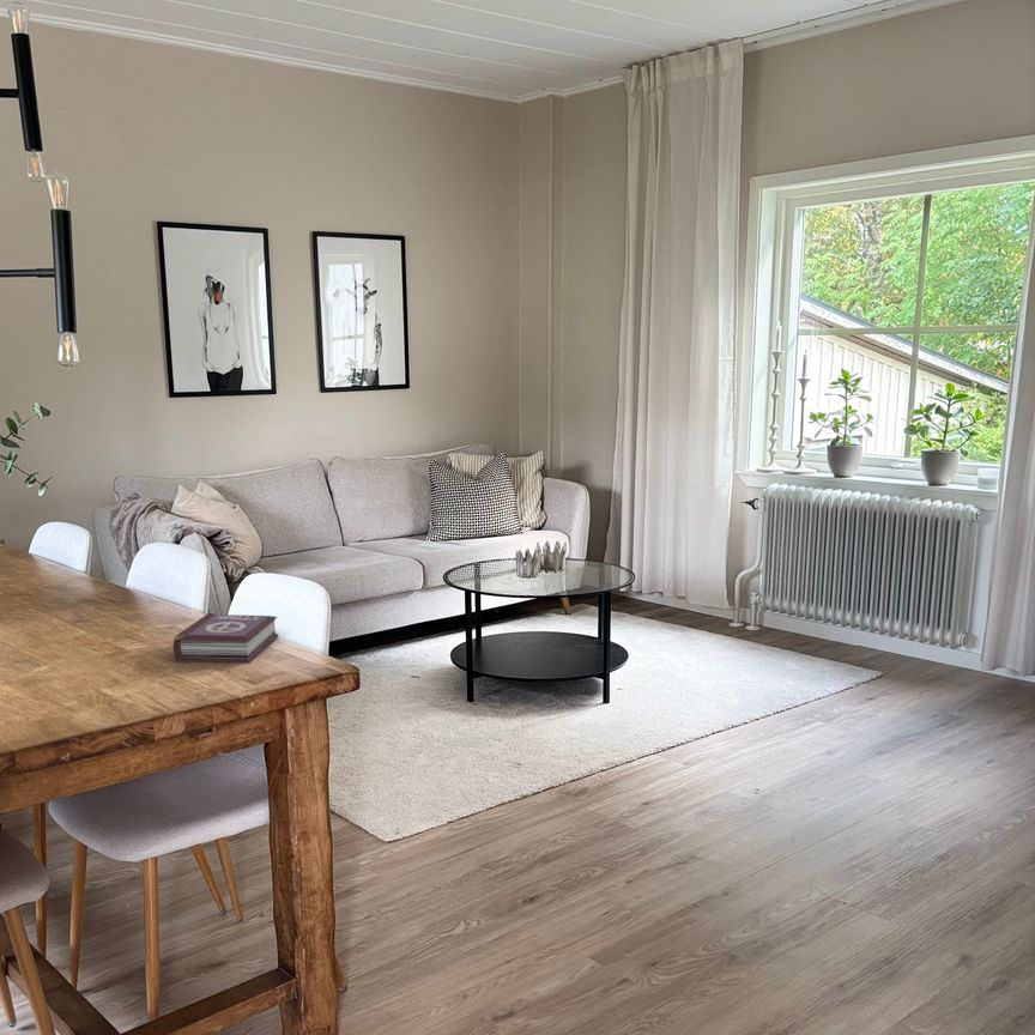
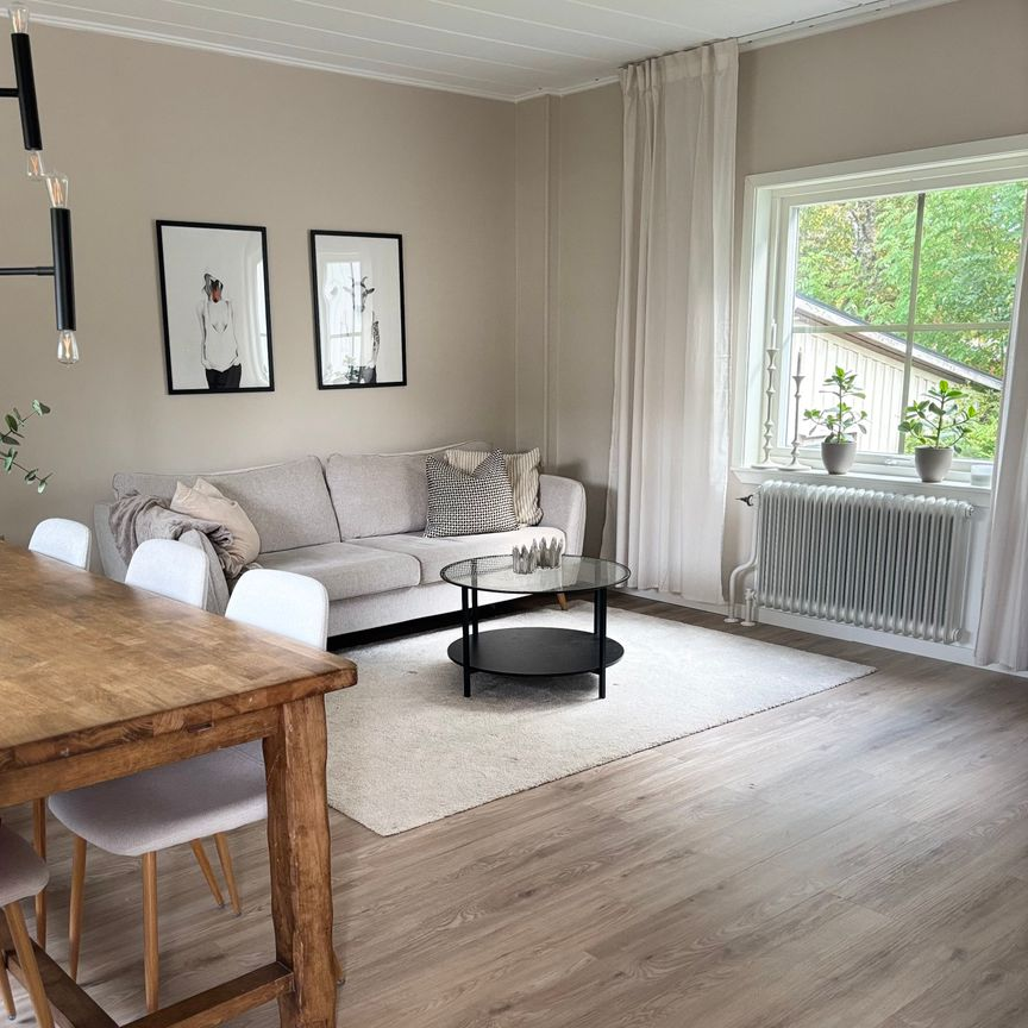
- book [172,611,279,665]
